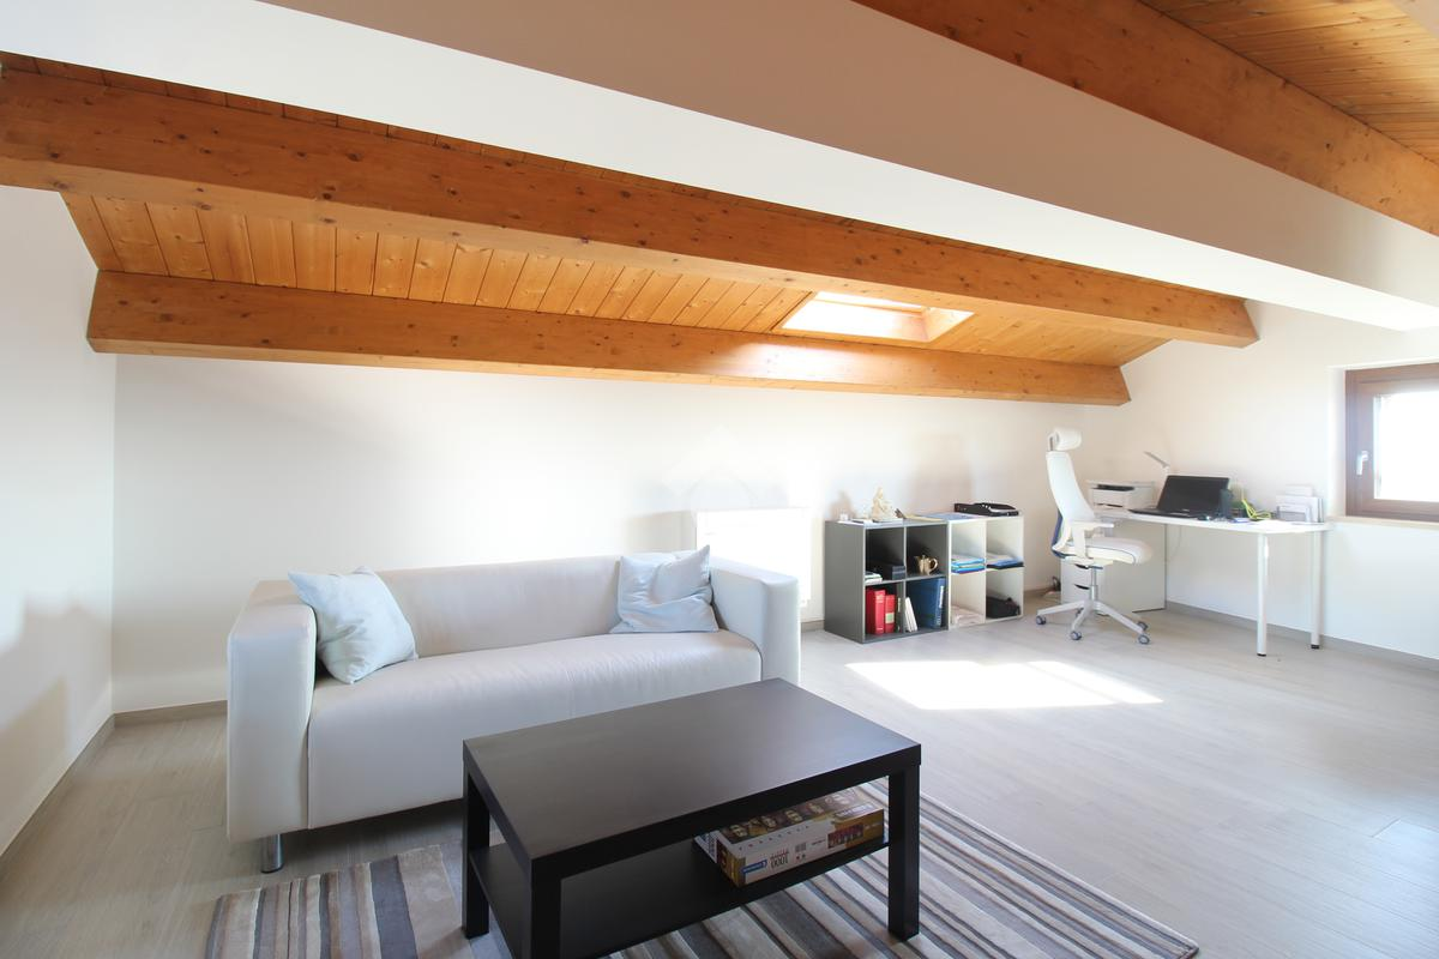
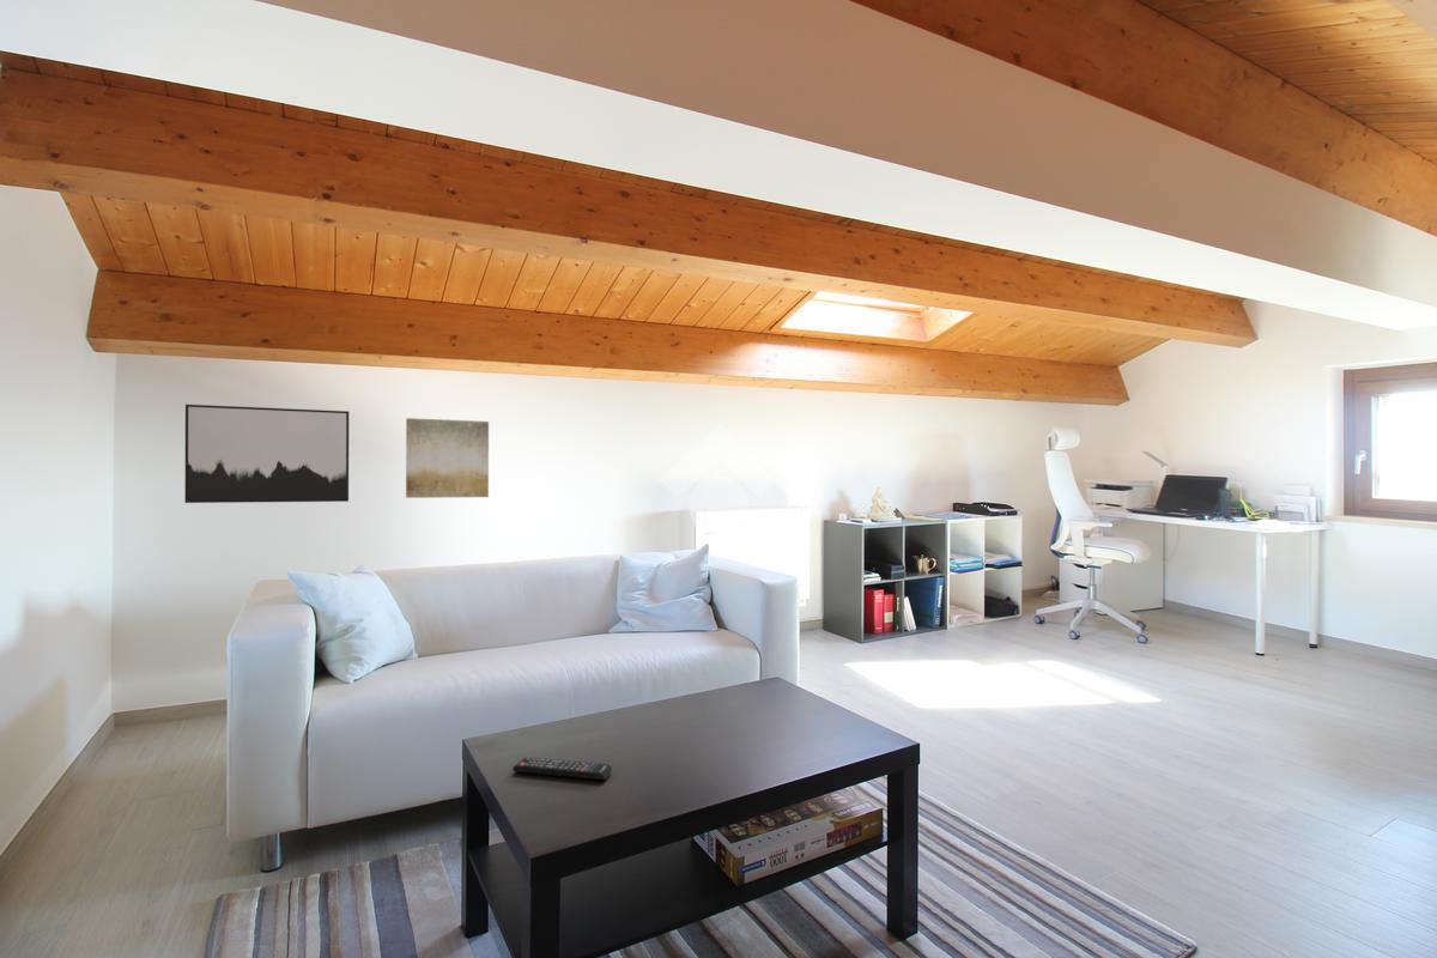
+ wall art [405,417,490,499]
+ remote control [511,756,613,781]
+ wall art [183,404,350,504]
